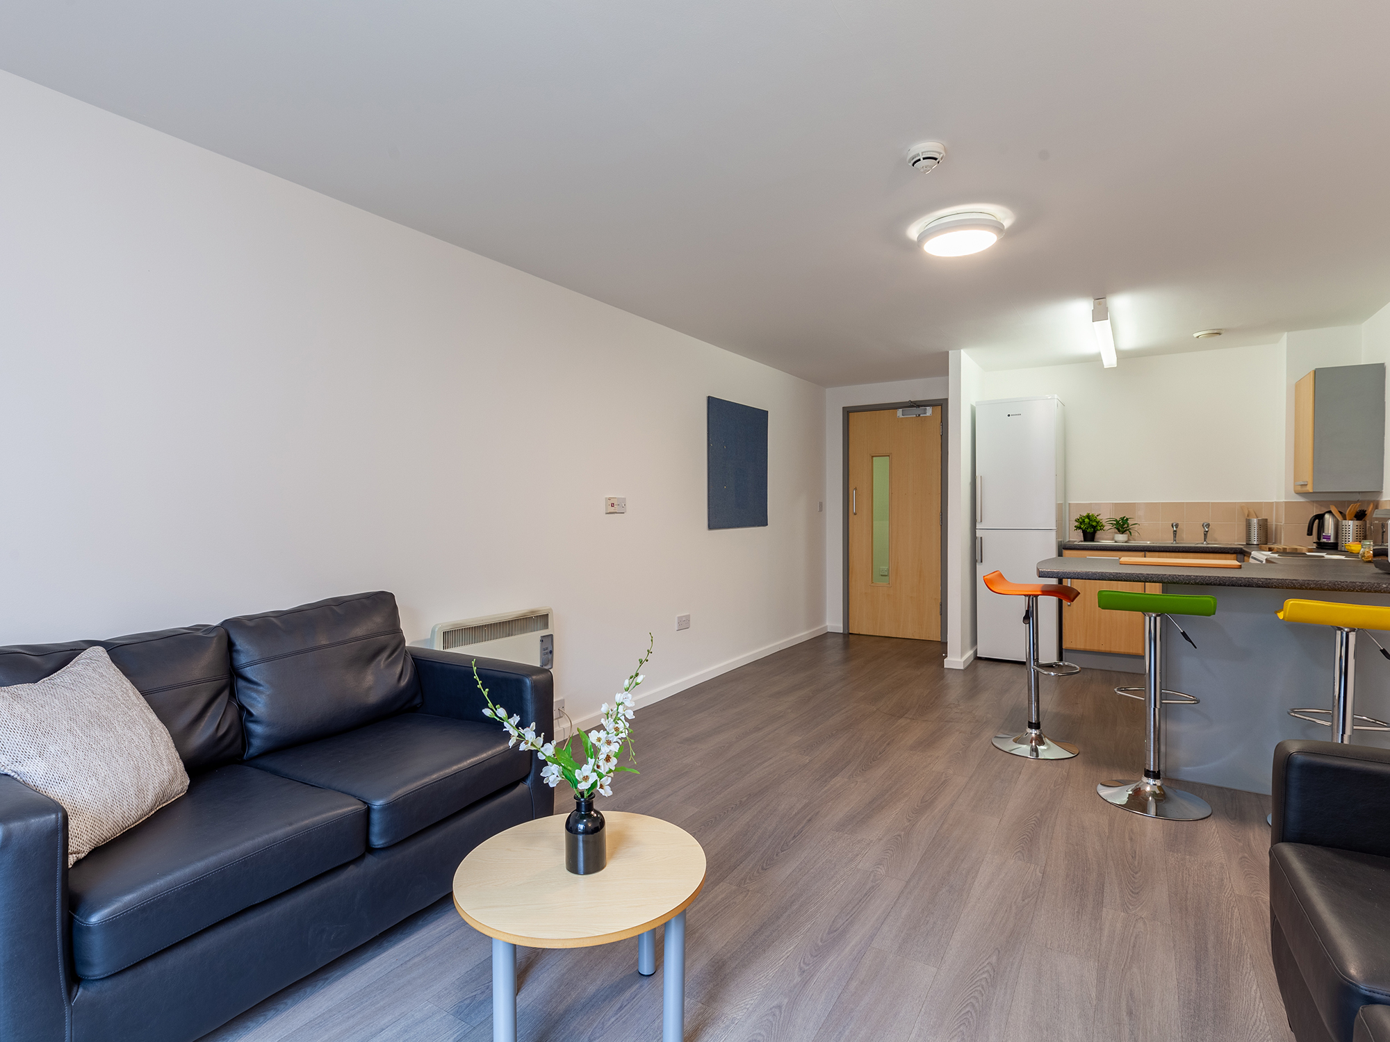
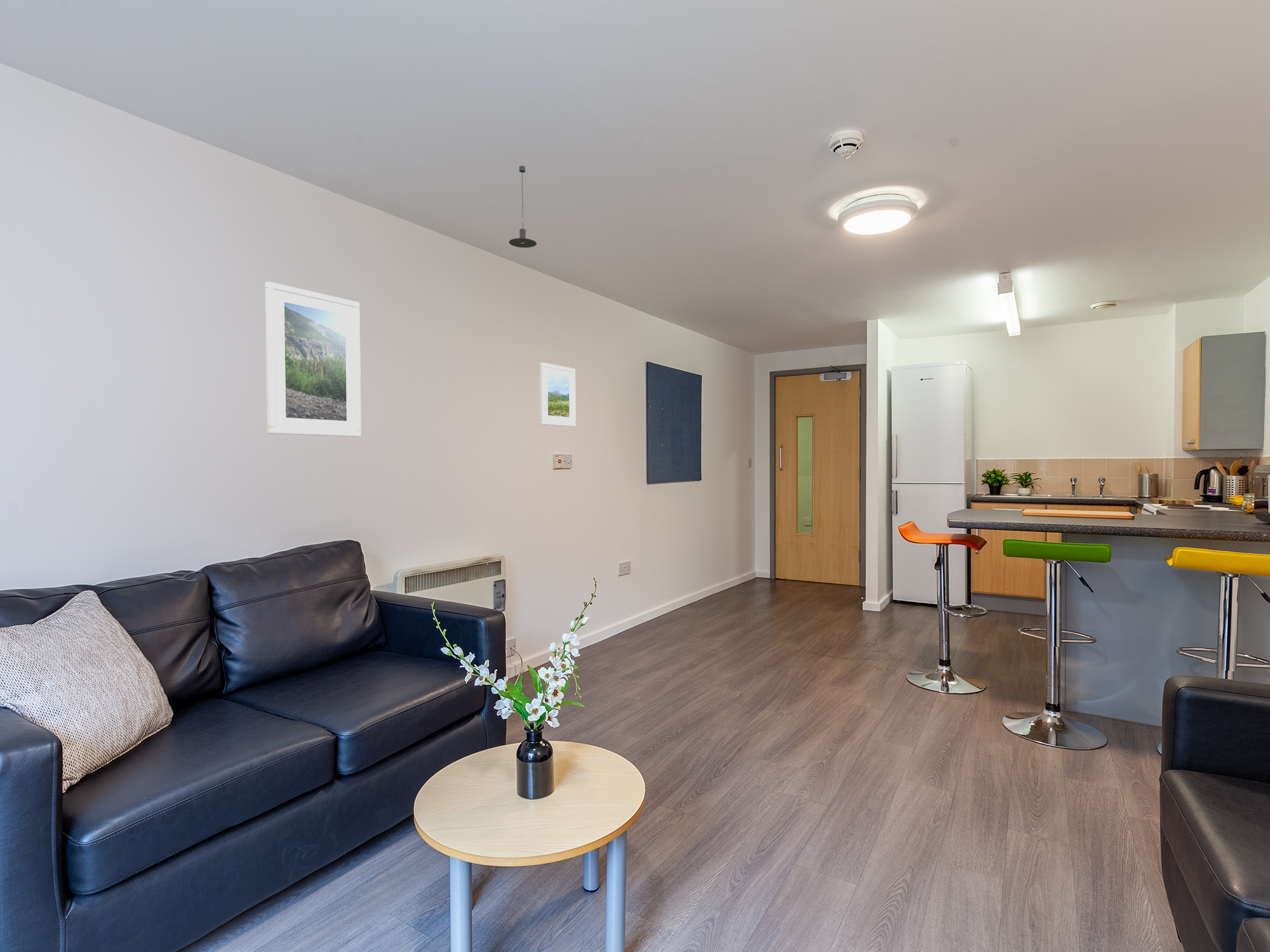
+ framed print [538,362,576,427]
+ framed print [265,281,362,437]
+ pendant light [509,165,537,248]
